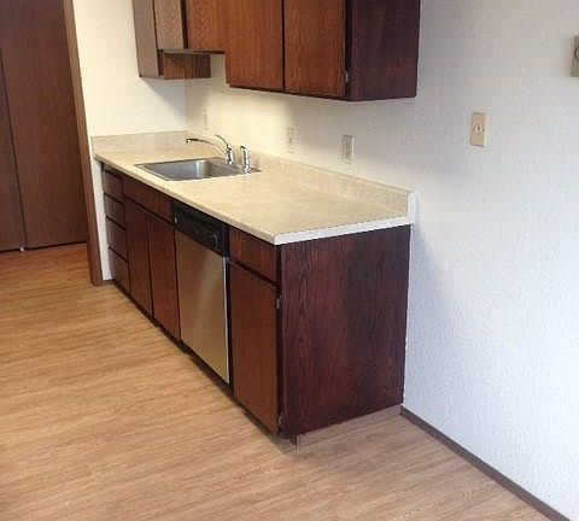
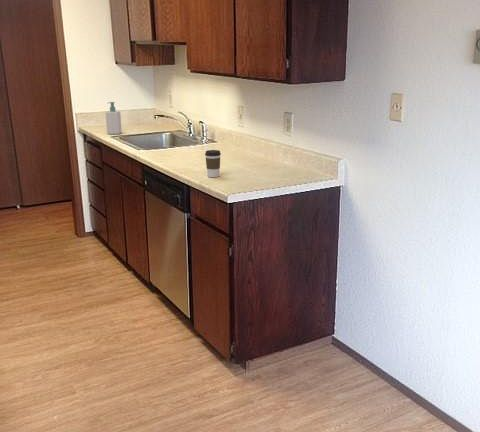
+ soap bottle [104,101,123,135]
+ coffee cup [204,149,222,178]
